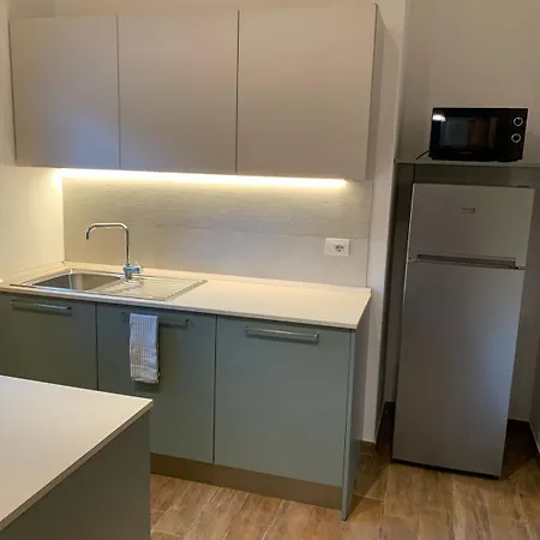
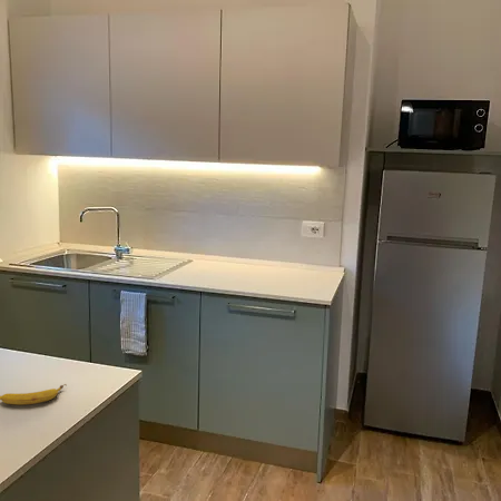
+ banana [0,383,68,406]
